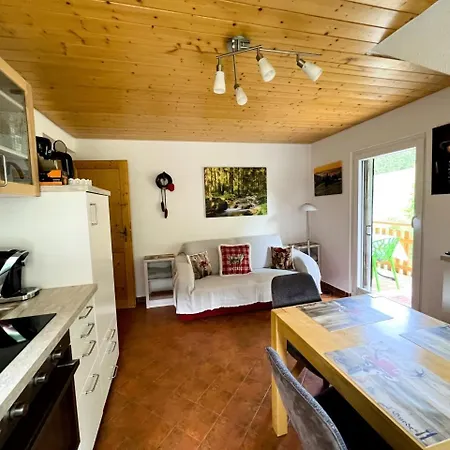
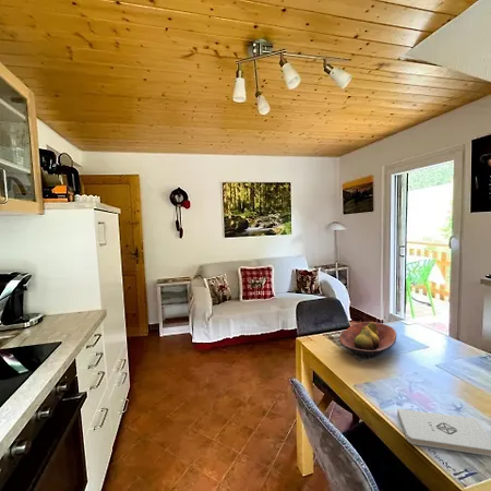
+ fruit bowl [338,321,397,360]
+ notepad [396,408,491,457]
